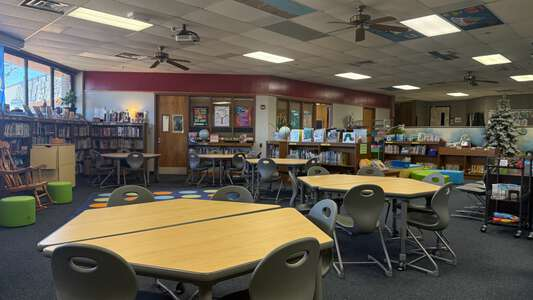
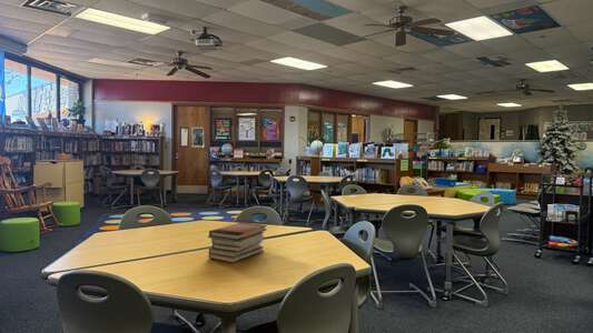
+ book stack [207,221,268,264]
